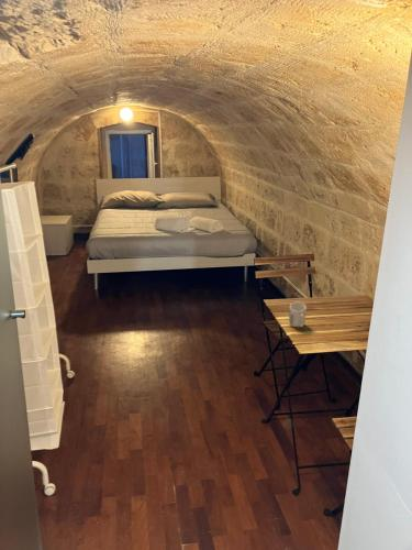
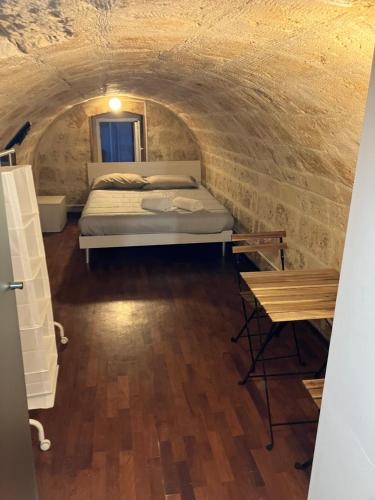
- mug [288,301,308,328]
